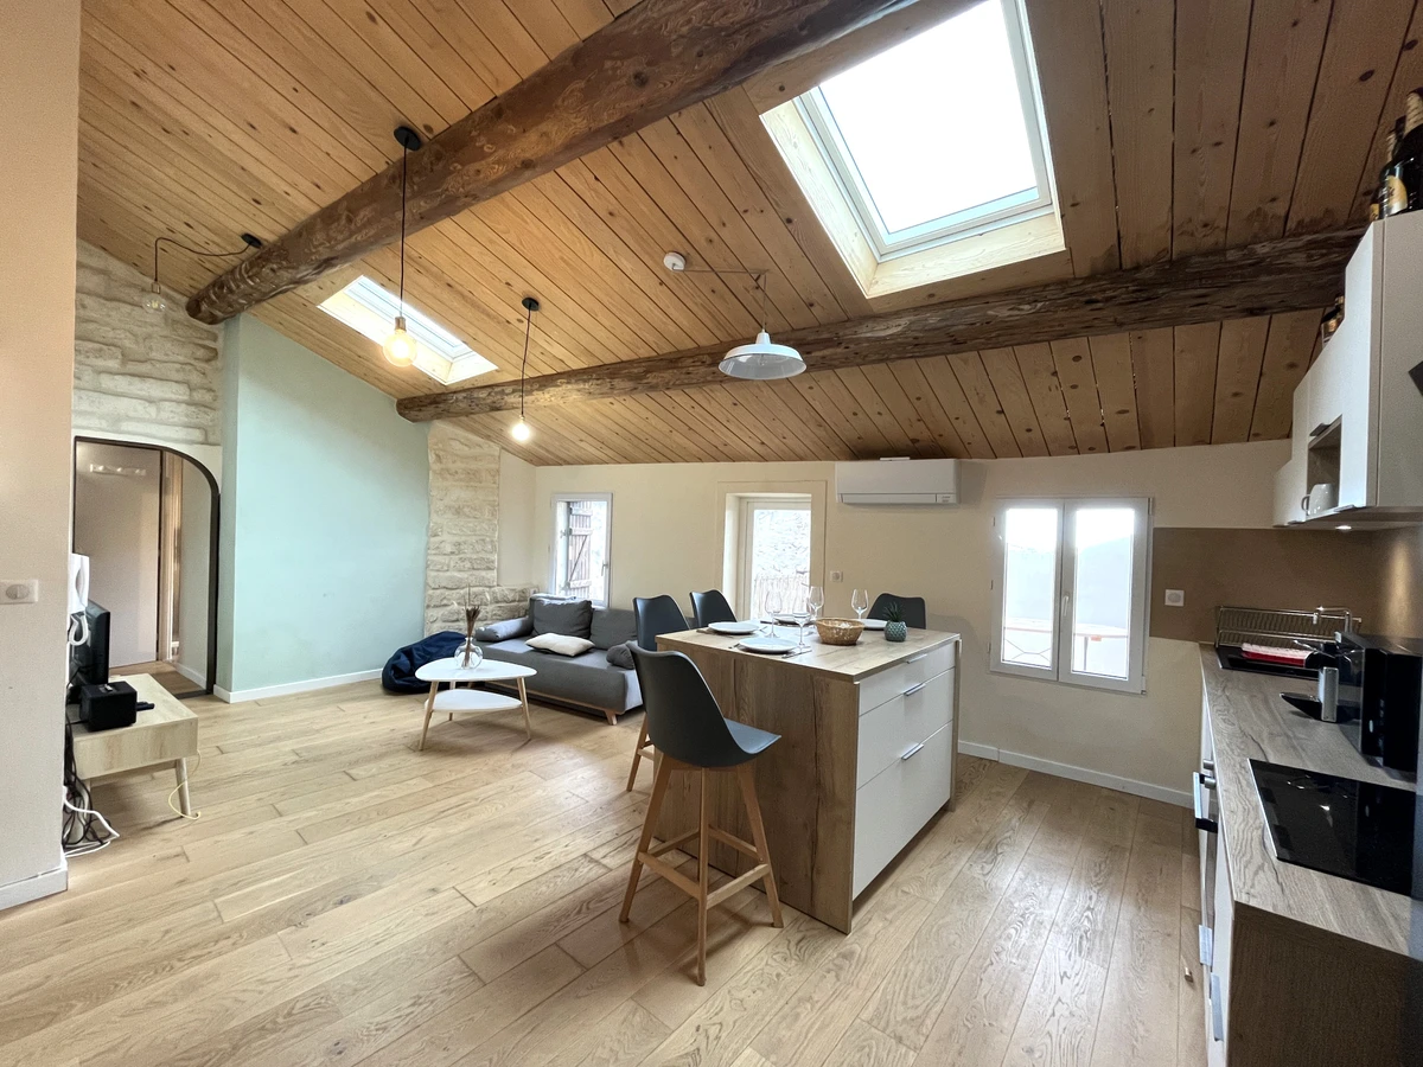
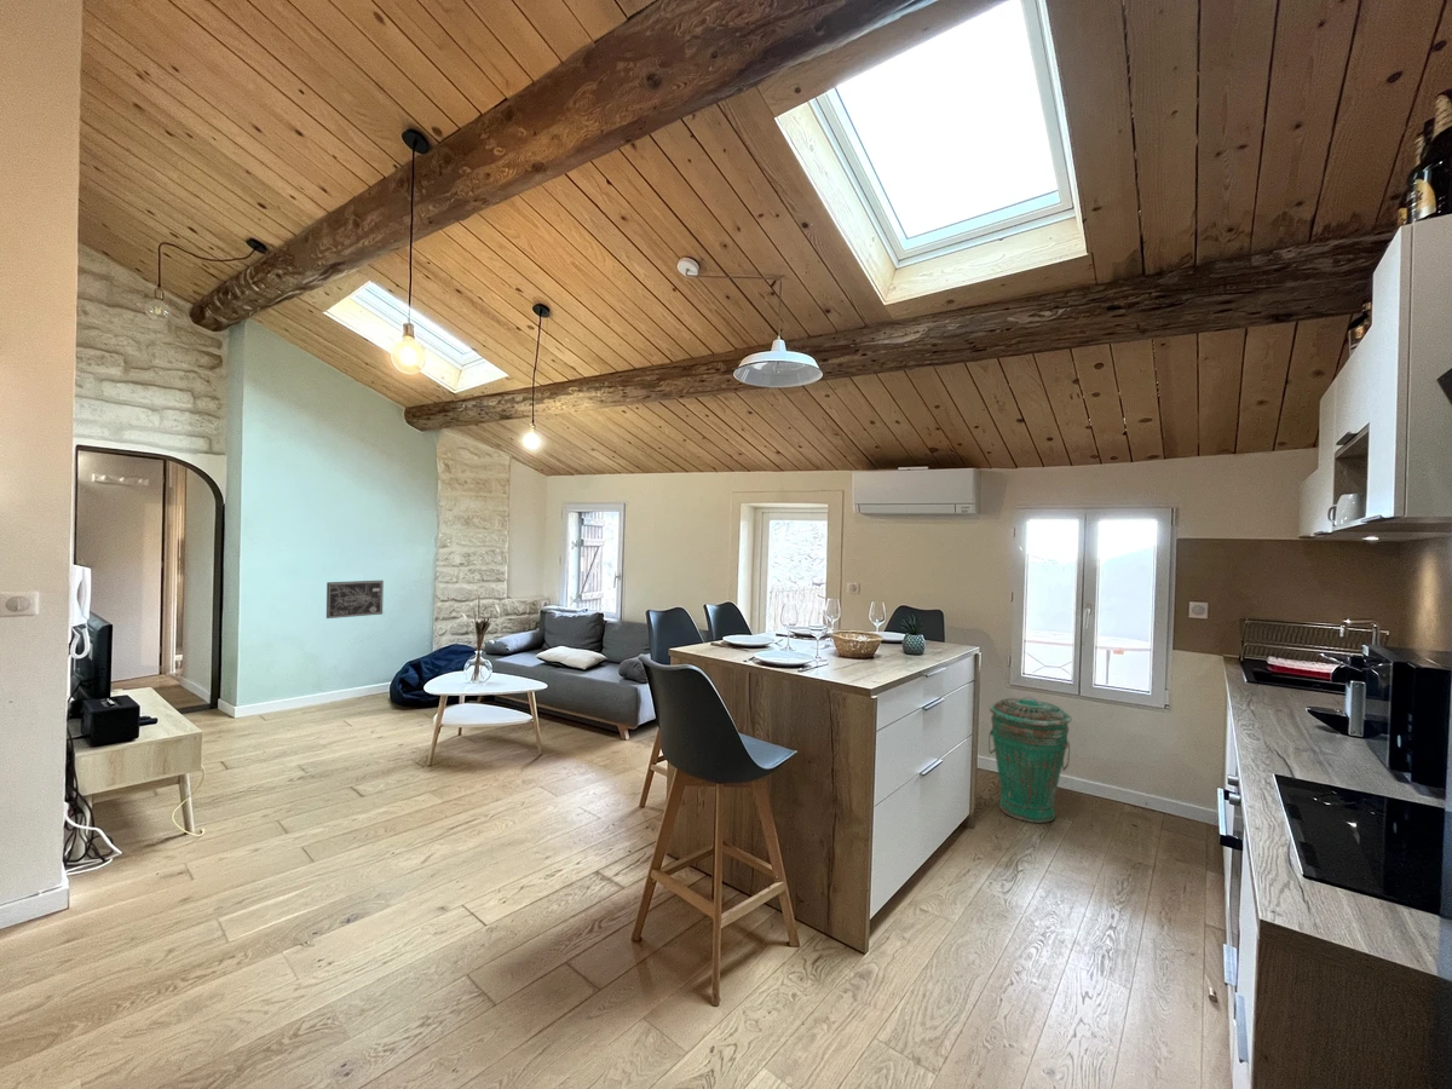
+ trash can [987,695,1073,824]
+ wall art [325,580,385,620]
